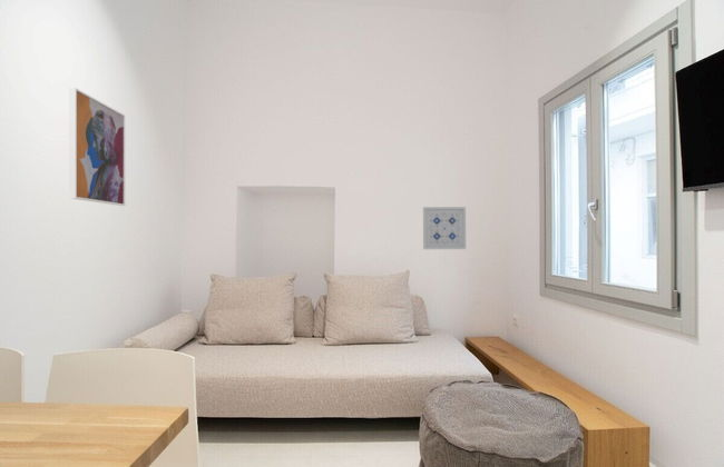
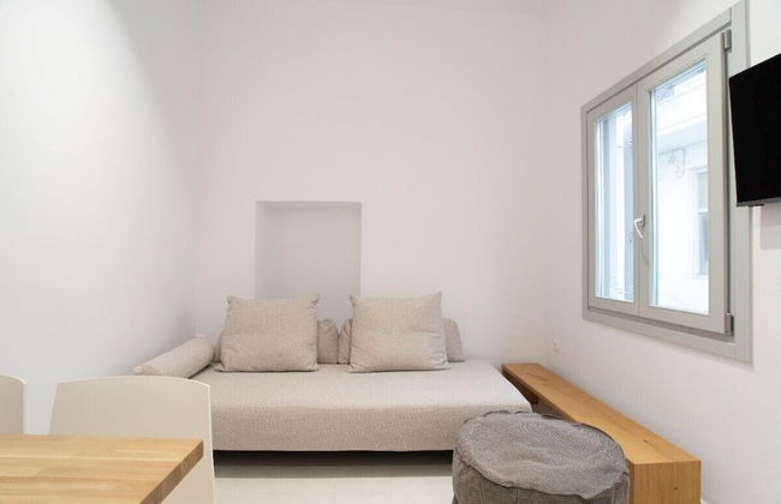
- wall art [68,87,126,207]
- wall art [422,206,467,250]
